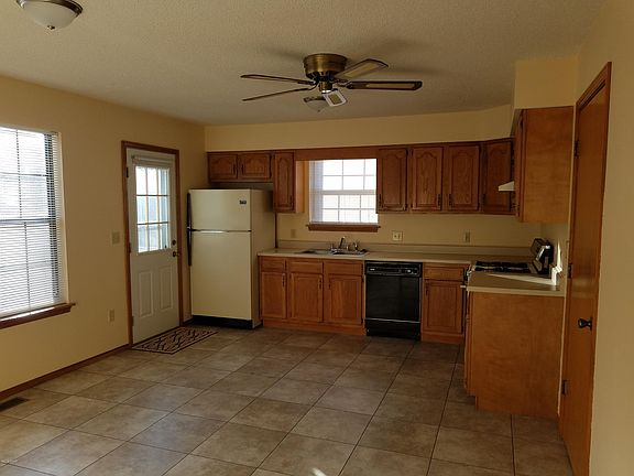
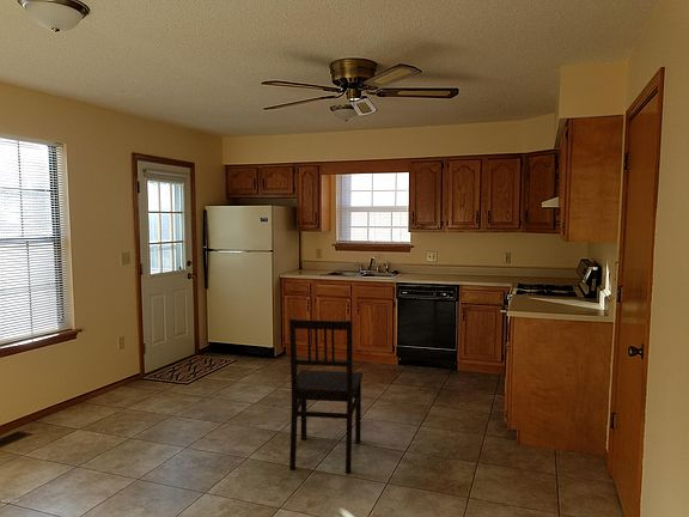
+ dining chair [288,318,364,474]
